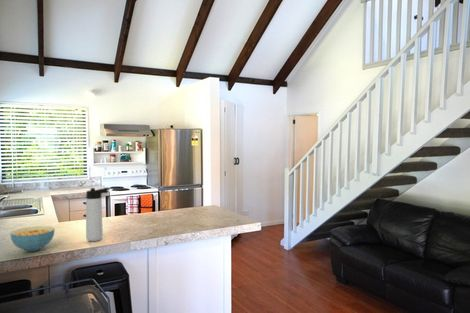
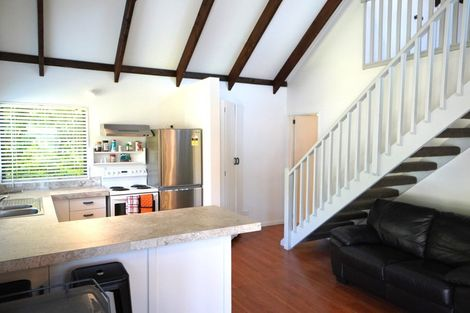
- thermos bottle [85,187,111,242]
- cereal bowl [9,225,56,252]
